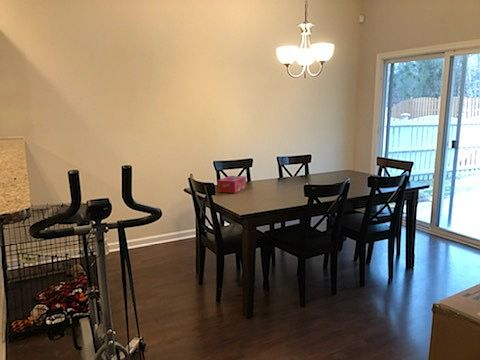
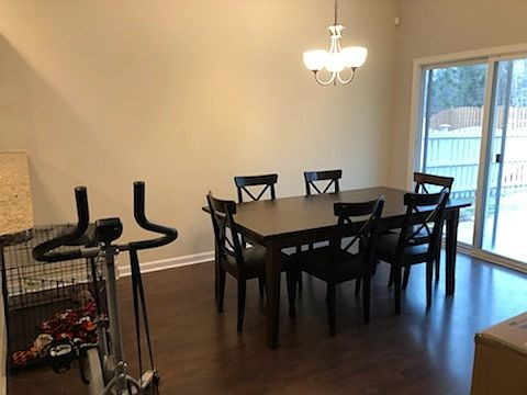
- tissue box [217,175,247,194]
